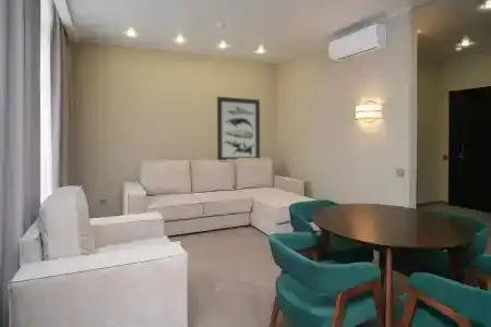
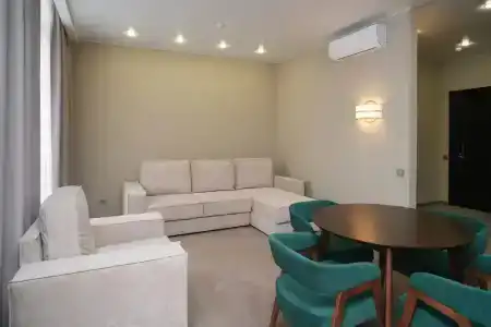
- wall art [216,96,261,161]
